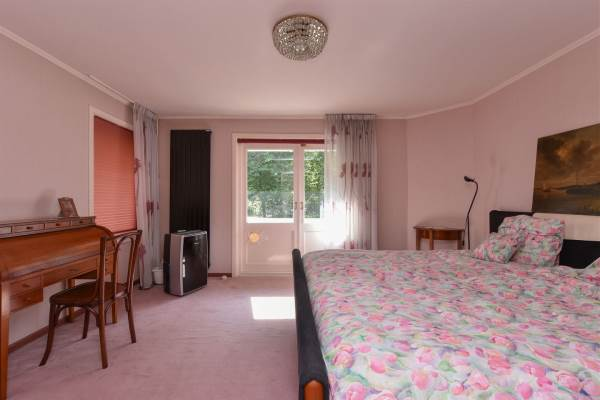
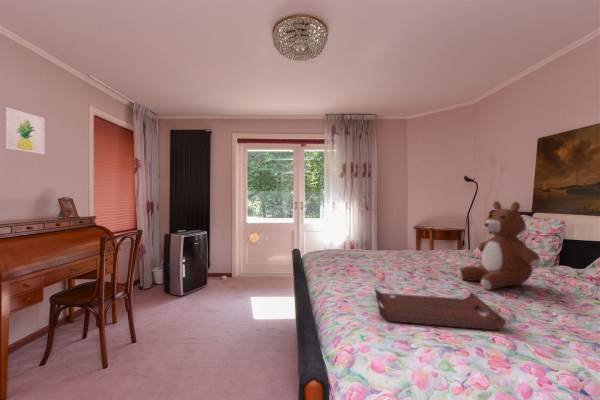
+ teddy bear [457,200,541,291]
+ serving tray [373,285,507,331]
+ wall art [3,106,46,155]
